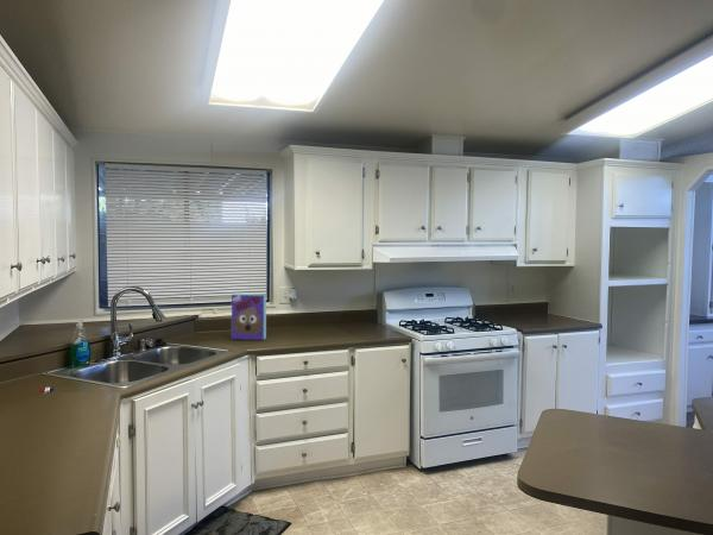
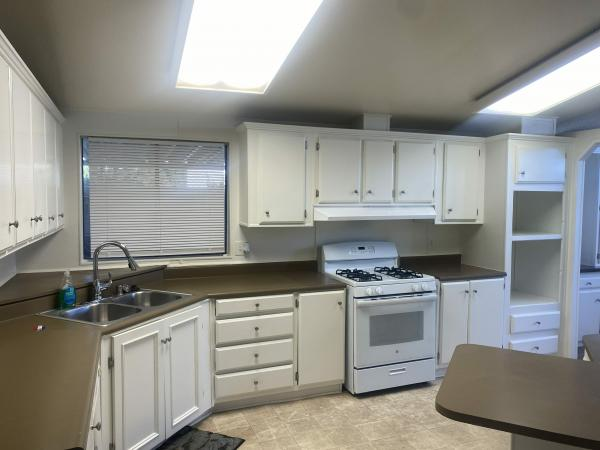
- cereal box [231,292,267,341]
